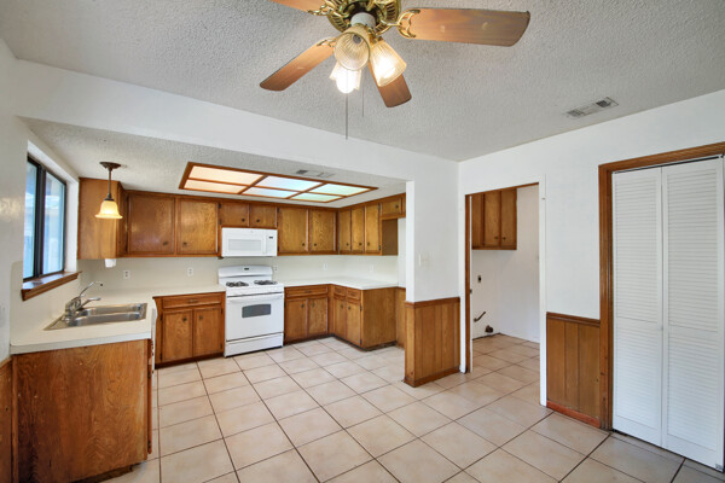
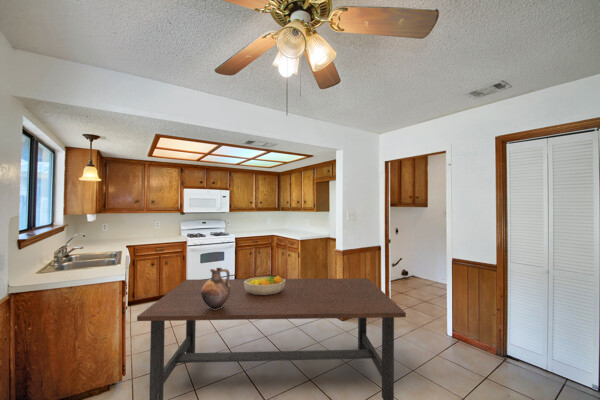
+ ceramic pitcher [201,267,231,310]
+ fruit bowl [244,275,286,295]
+ dining table [136,277,407,400]
